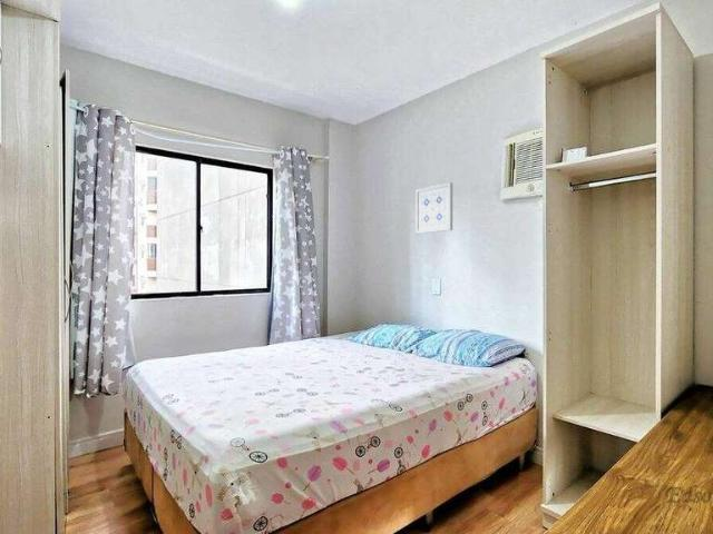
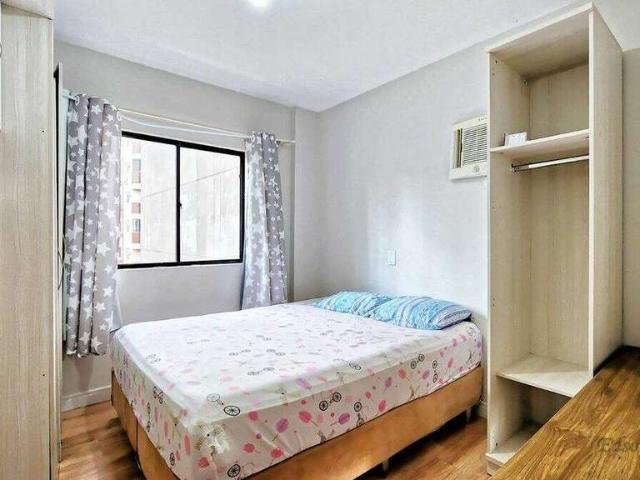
- wall art [414,181,453,235]
